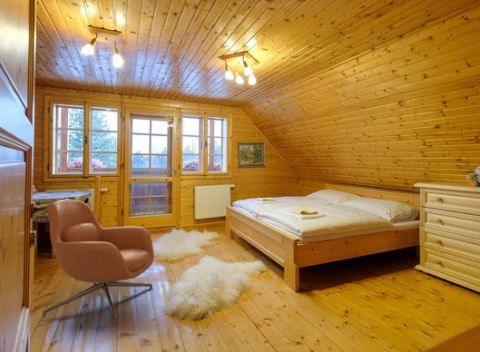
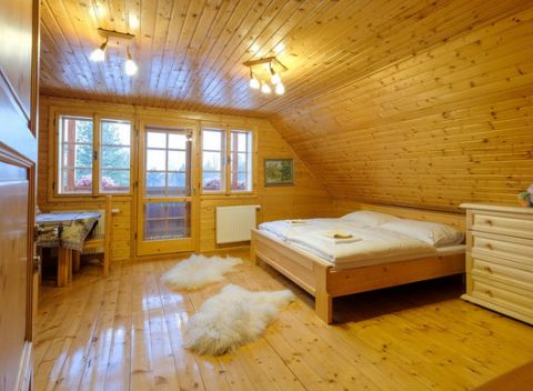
- armchair [41,199,155,323]
